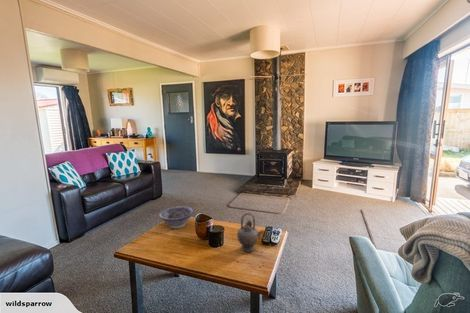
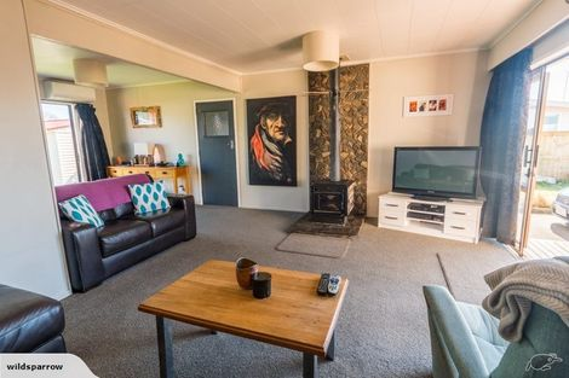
- teapot [236,212,264,253]
- decorative bowl [158,205,195,229]
